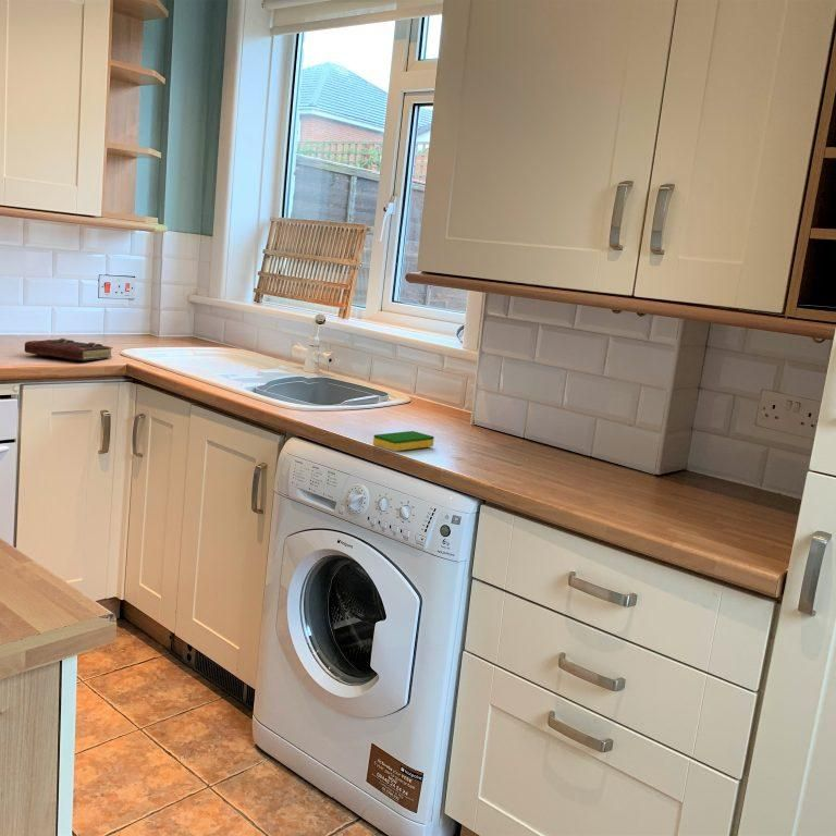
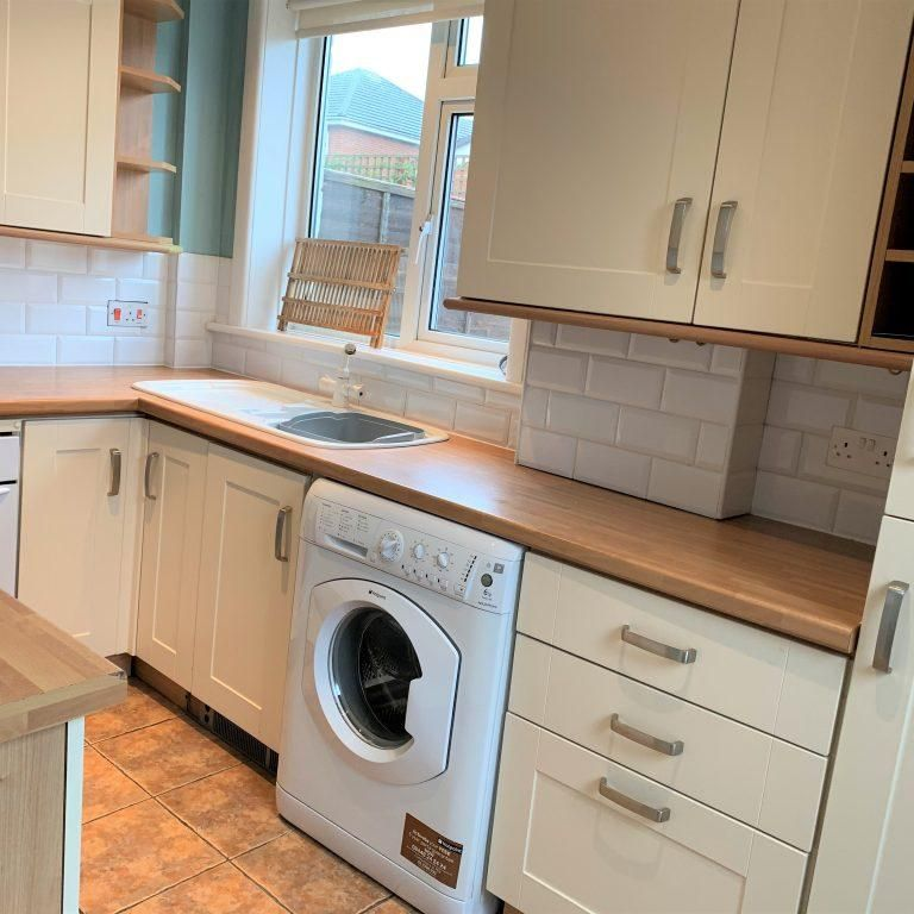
- book [23,337,113,361]
- dish sponge [372,430,435,452]
